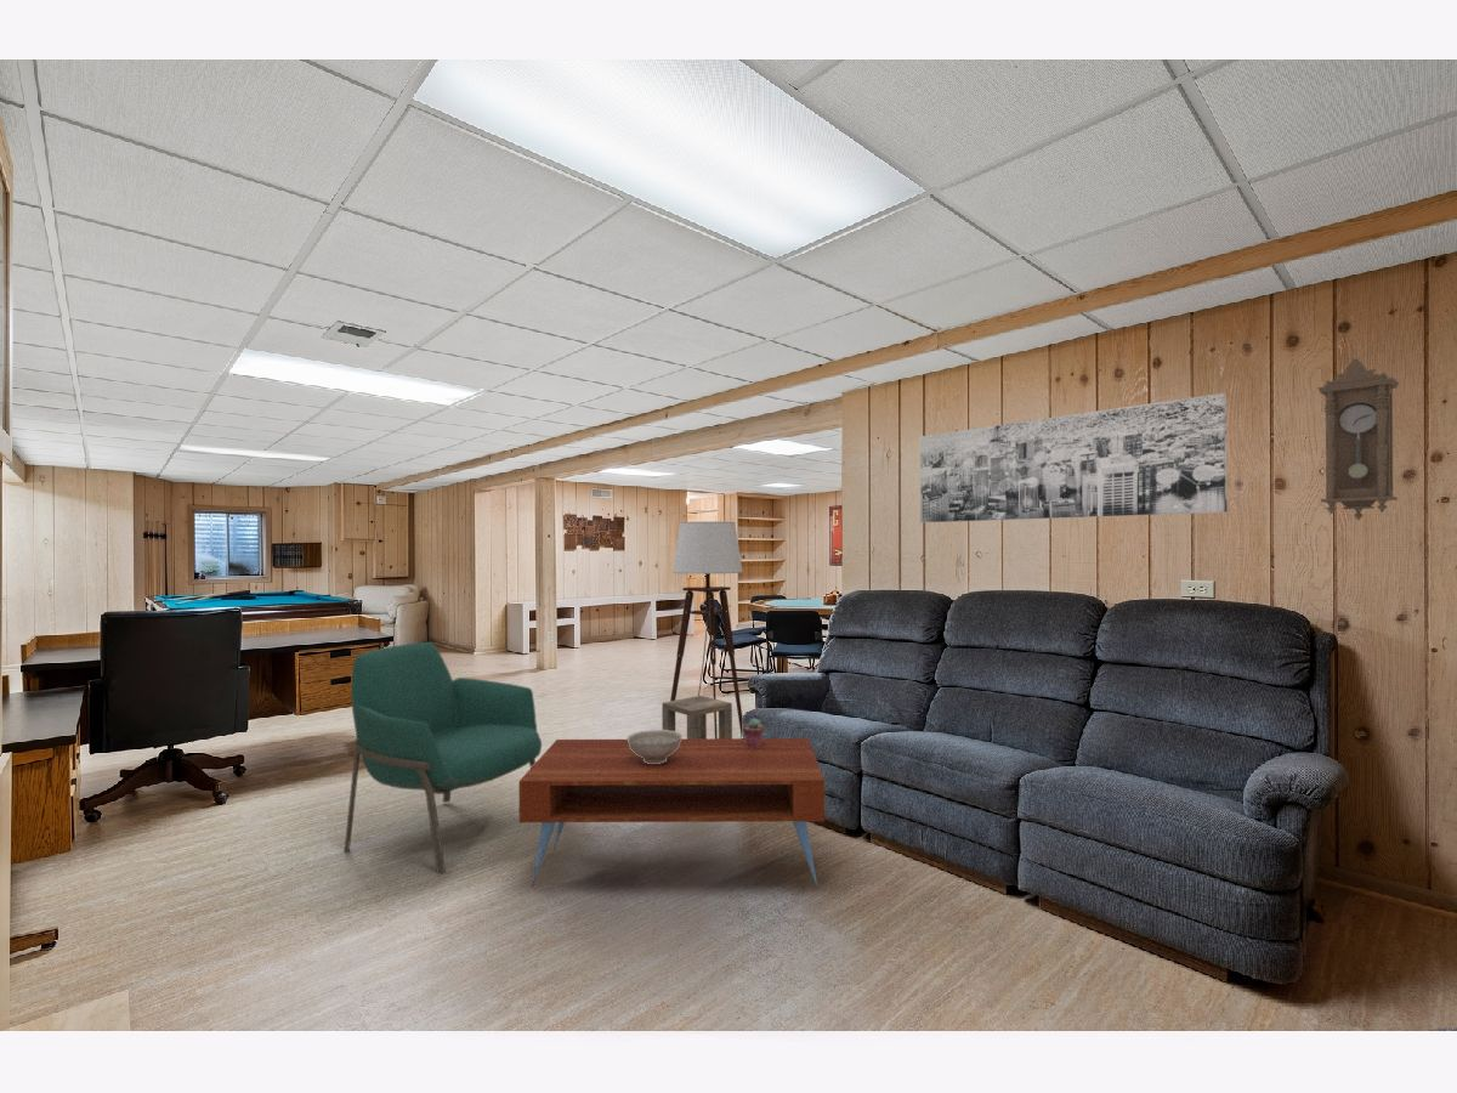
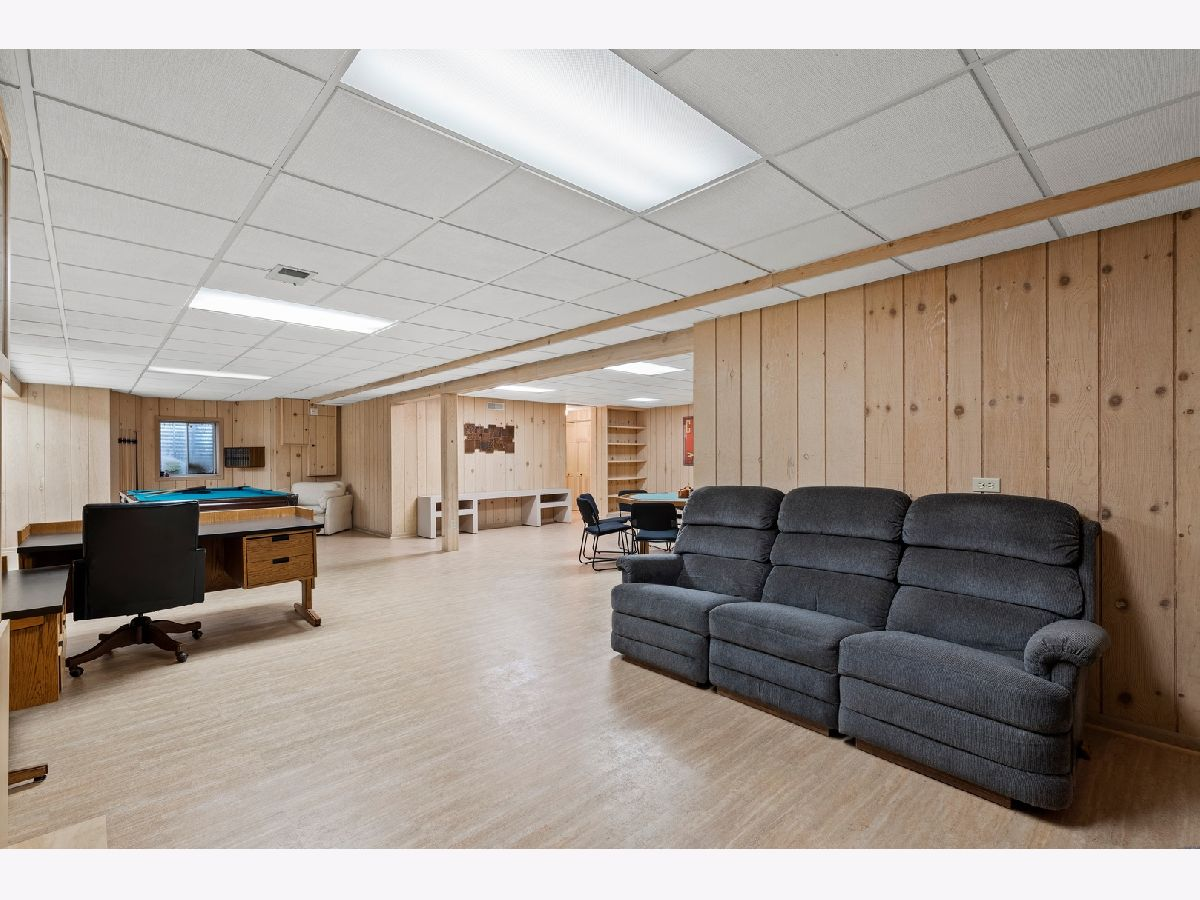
- decorative bowl [627,729,684,764]
- wall art [919,392,1229,523]
- pendulum clock [1317,357,1400,521]
- coffee table [517,737,826,888]
- floor lamp [669,521,744,738]
- armchair [344,641,543,874]
- side table [661,695,733,740]
- potted succulent [742,718,765,748]
